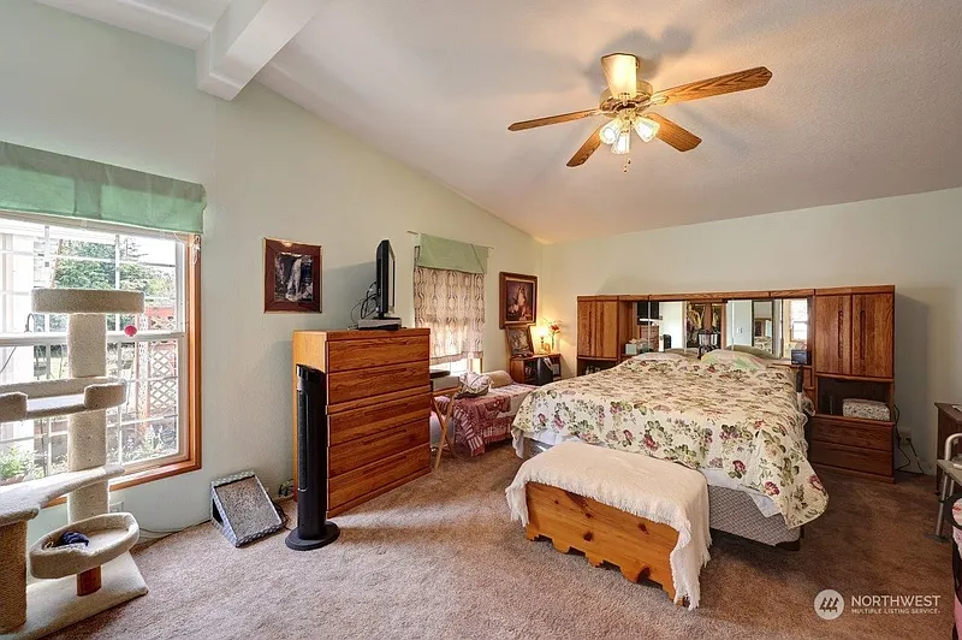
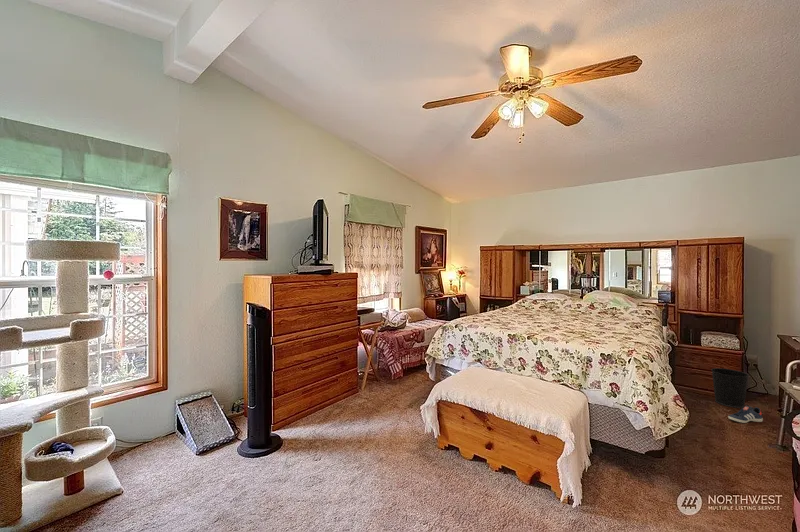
+ wastebasket [710,367,750,409]
+ sneaker [727,405,764,424]
